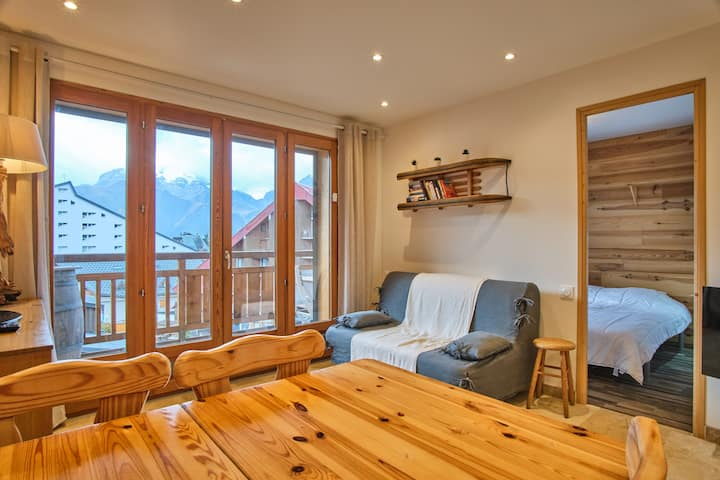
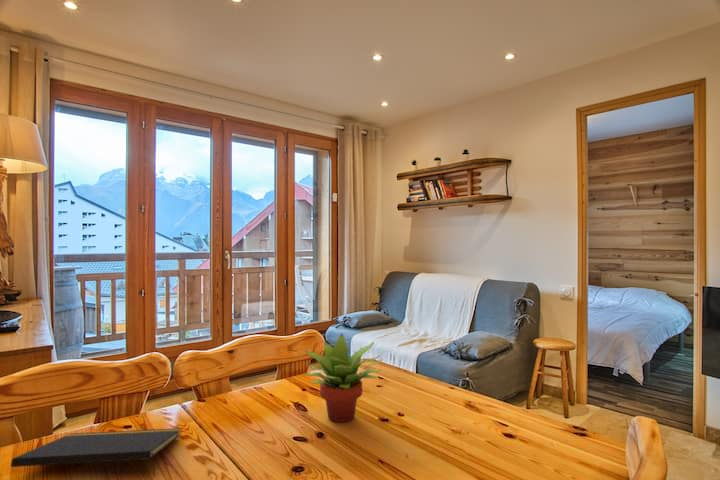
+ notepad [10,427,183,478]
+ succulent plant [304,332,384,423]
